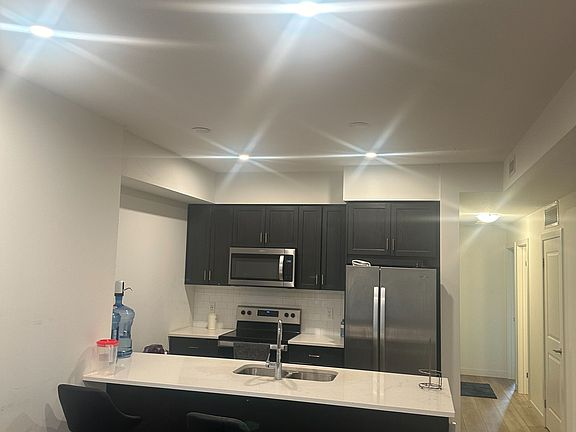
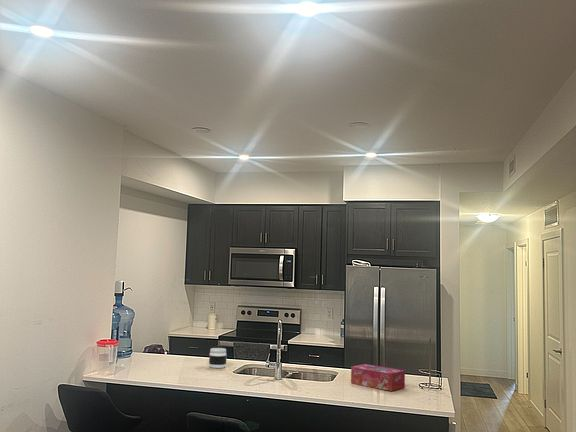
+ jar [208,347,228,369]
+ tissue box [350,363,406,392]
